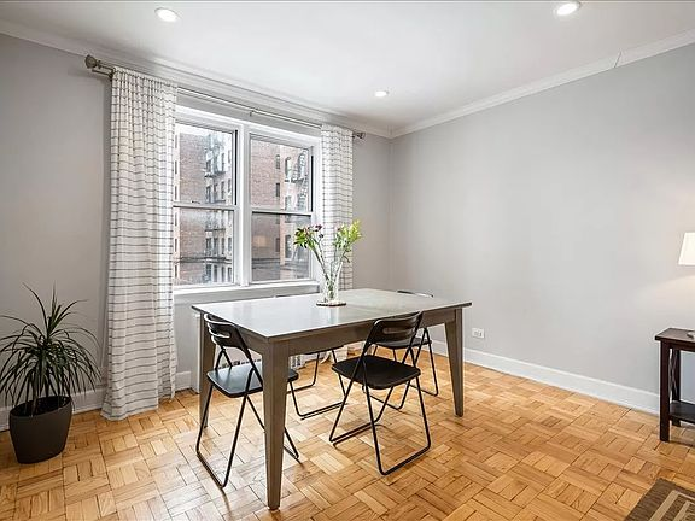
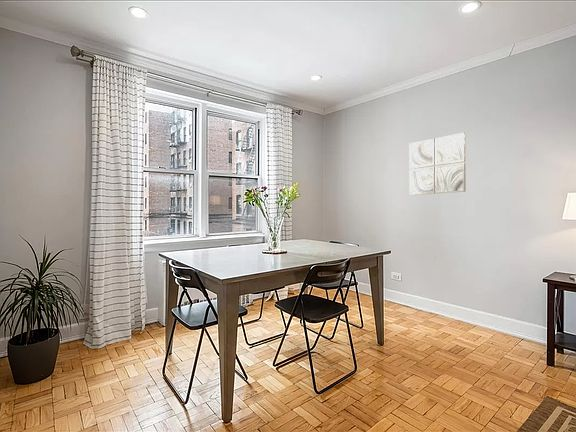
+ wall art [408,132,467,196]
